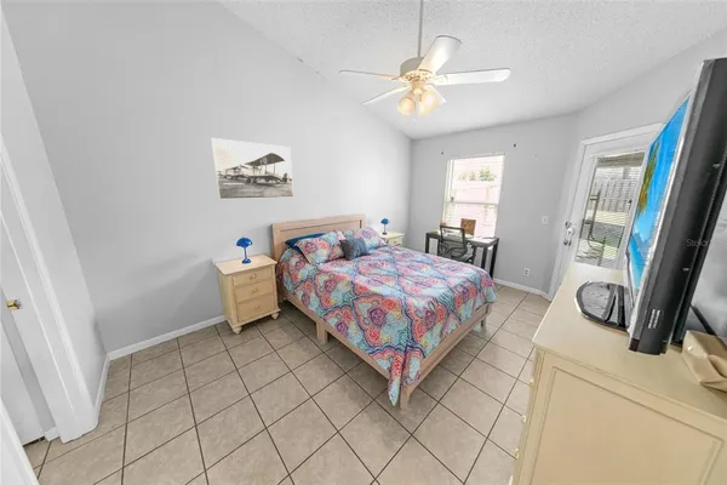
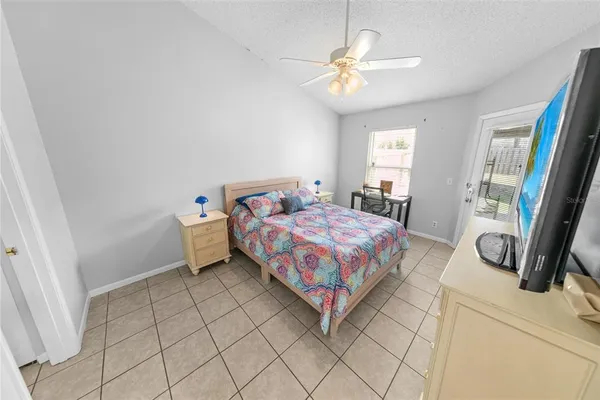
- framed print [210,137,294,200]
